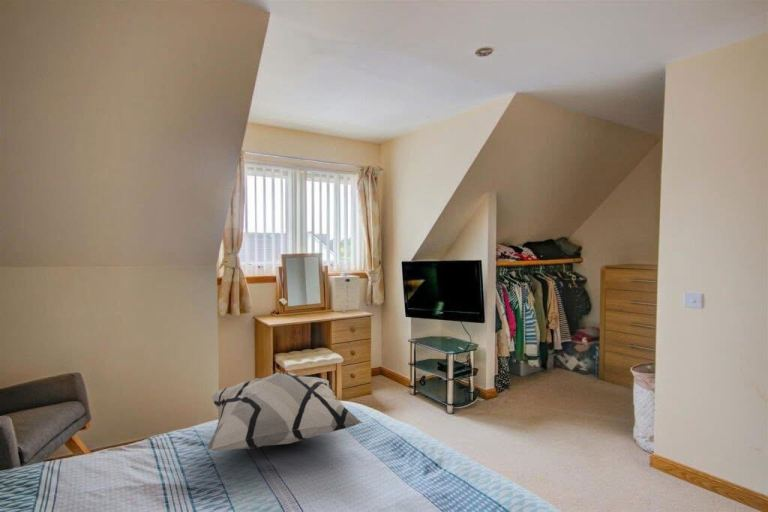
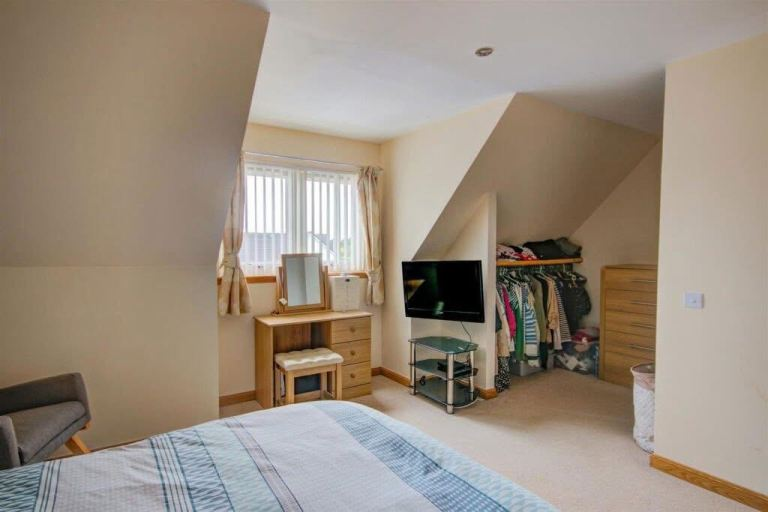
- decorative pillow [206,372,364,452]
